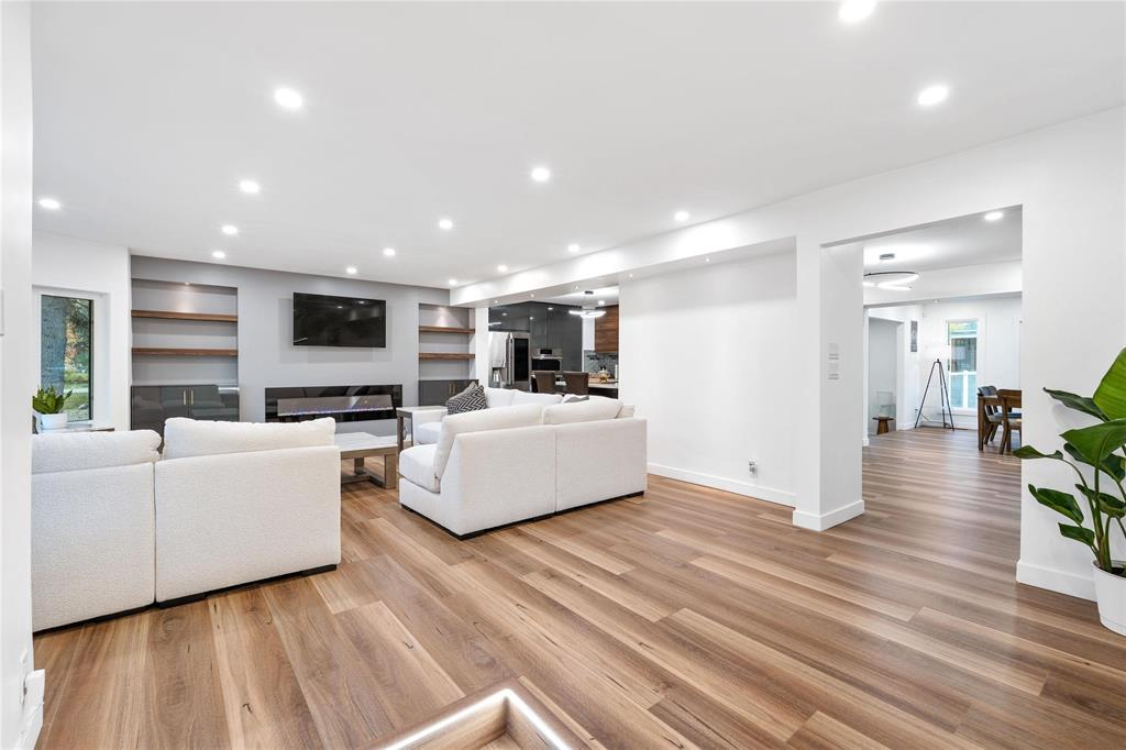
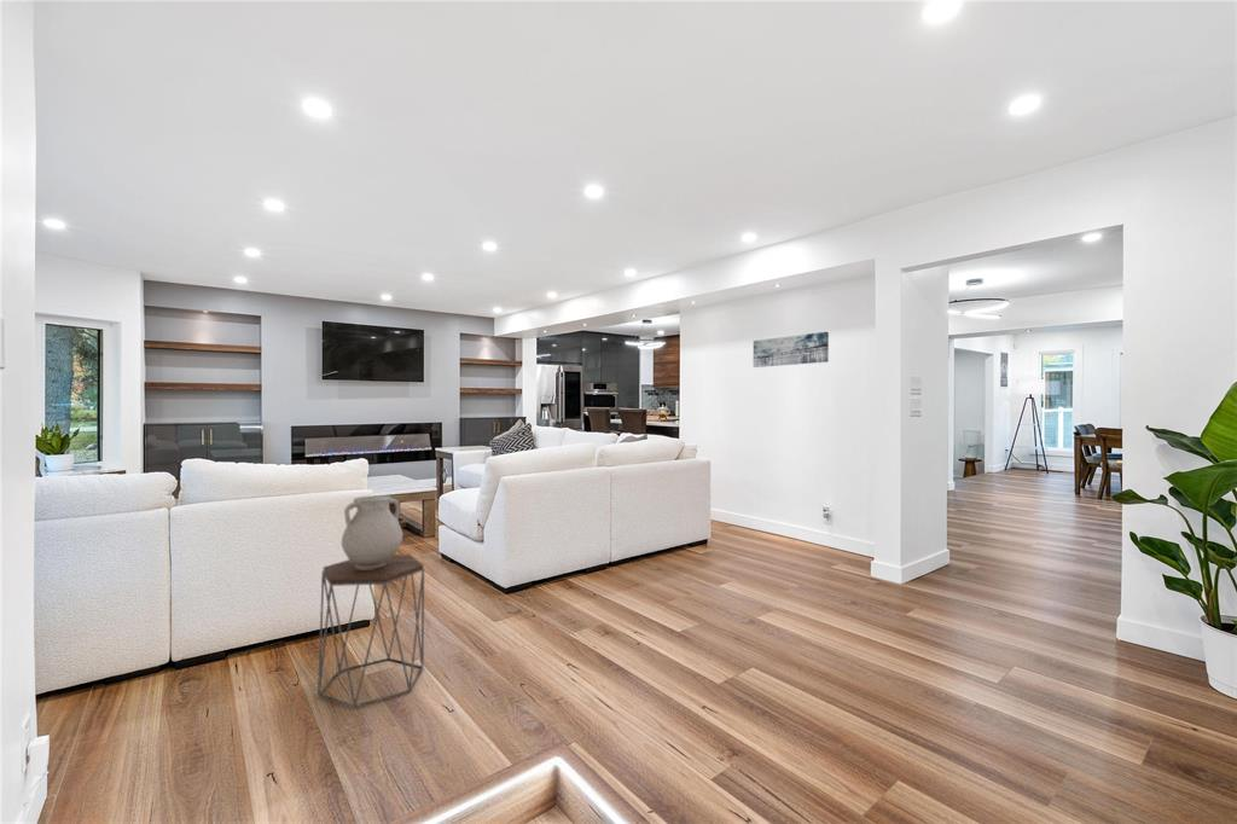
+ side table [316,553,425,708]
+ wall art [753,331,830,369]
+ vase [341,494,403,569]
